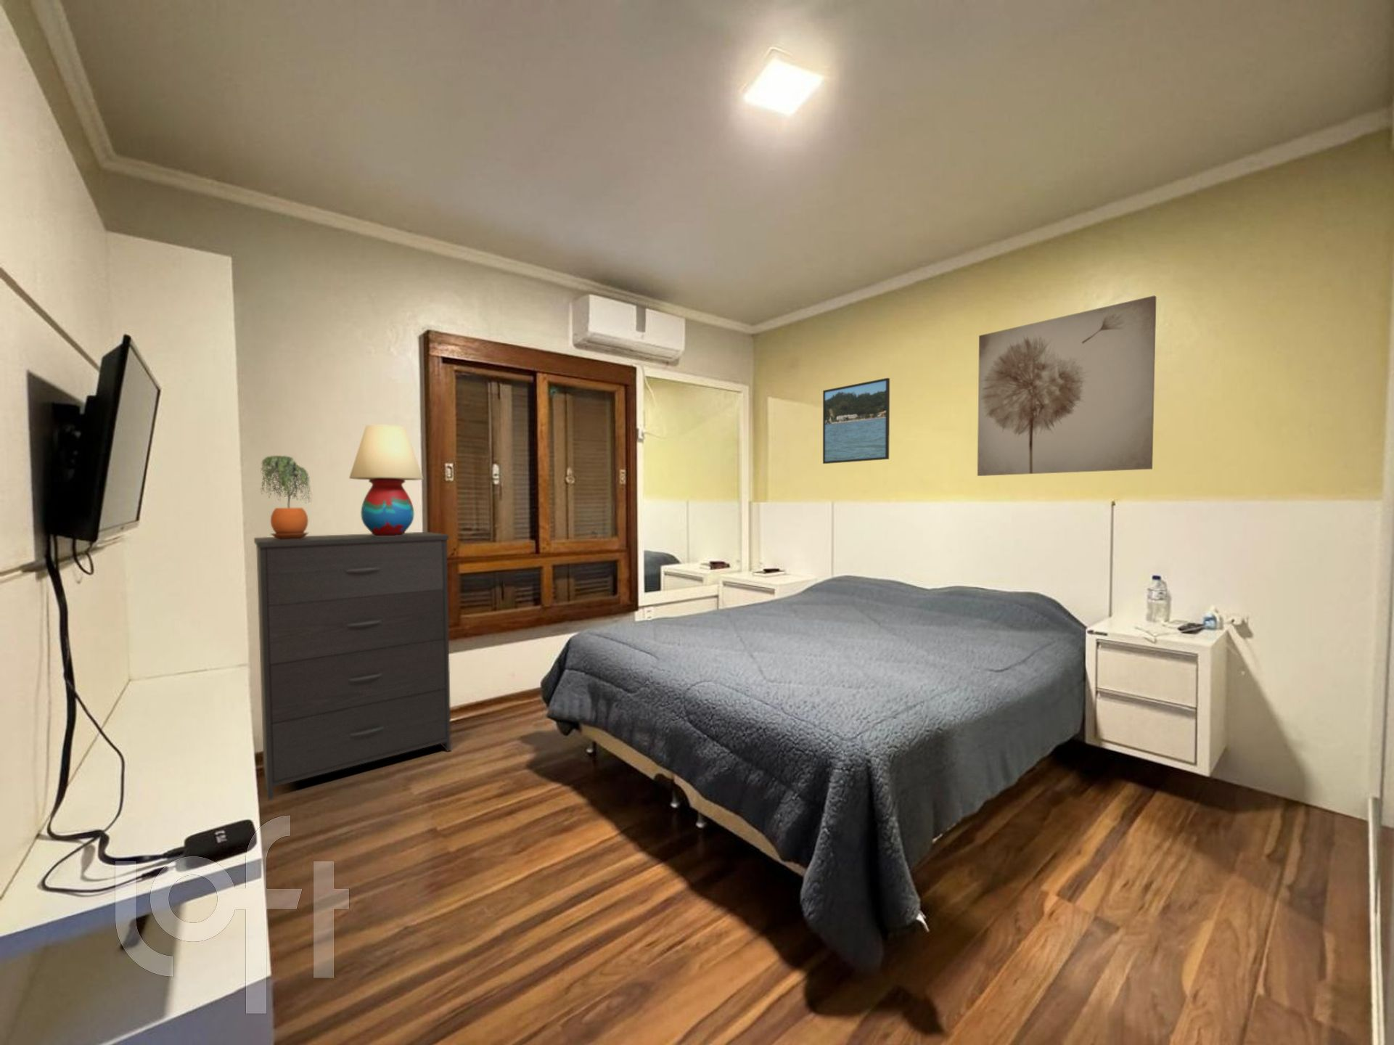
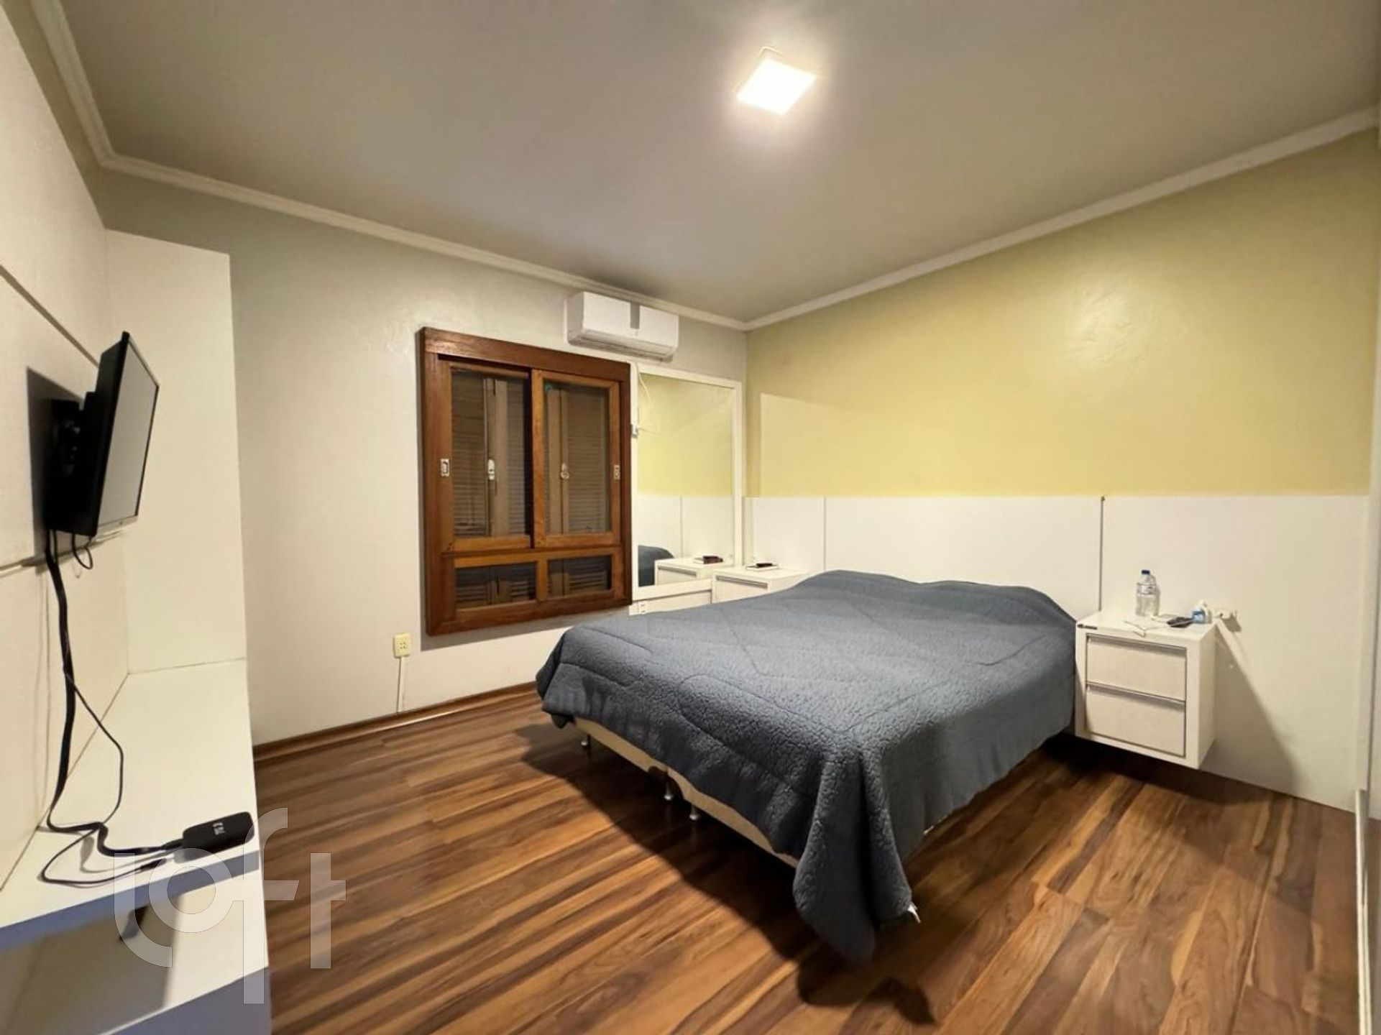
- dresser [254,531,452,800]
- wall art [977,294,1157,476]
- potted plant [260,456,313,539]
- table lamp [348,424,424,536]
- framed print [822,378,890,464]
